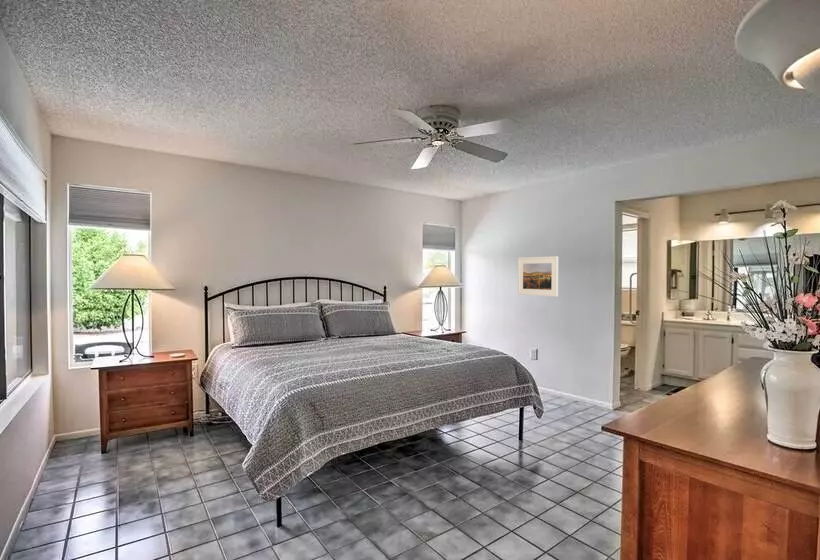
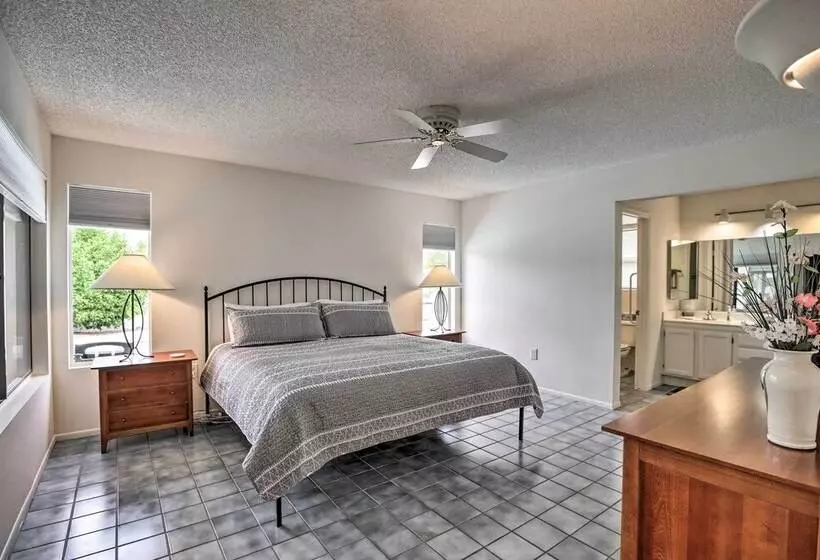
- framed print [517,255,559,298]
